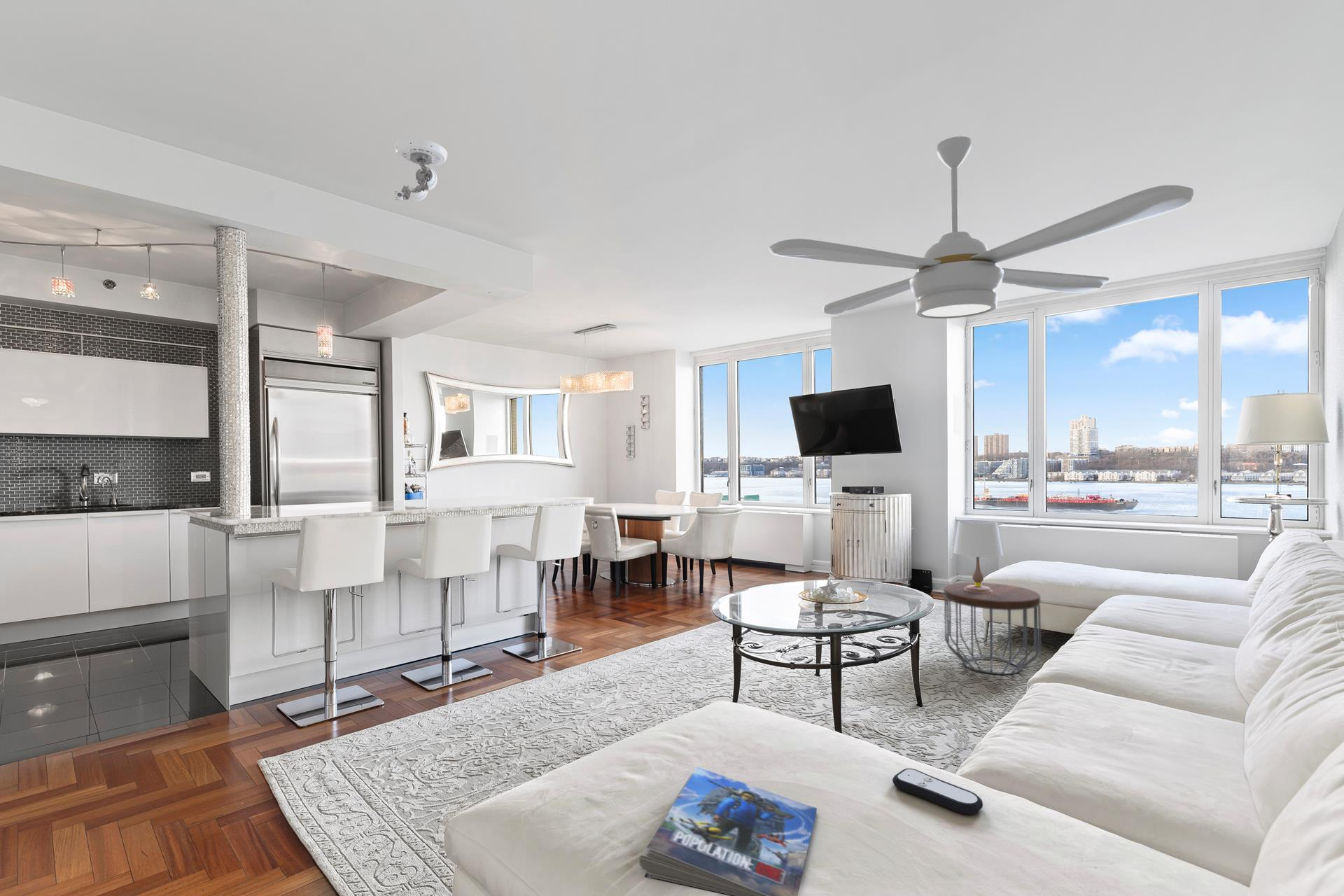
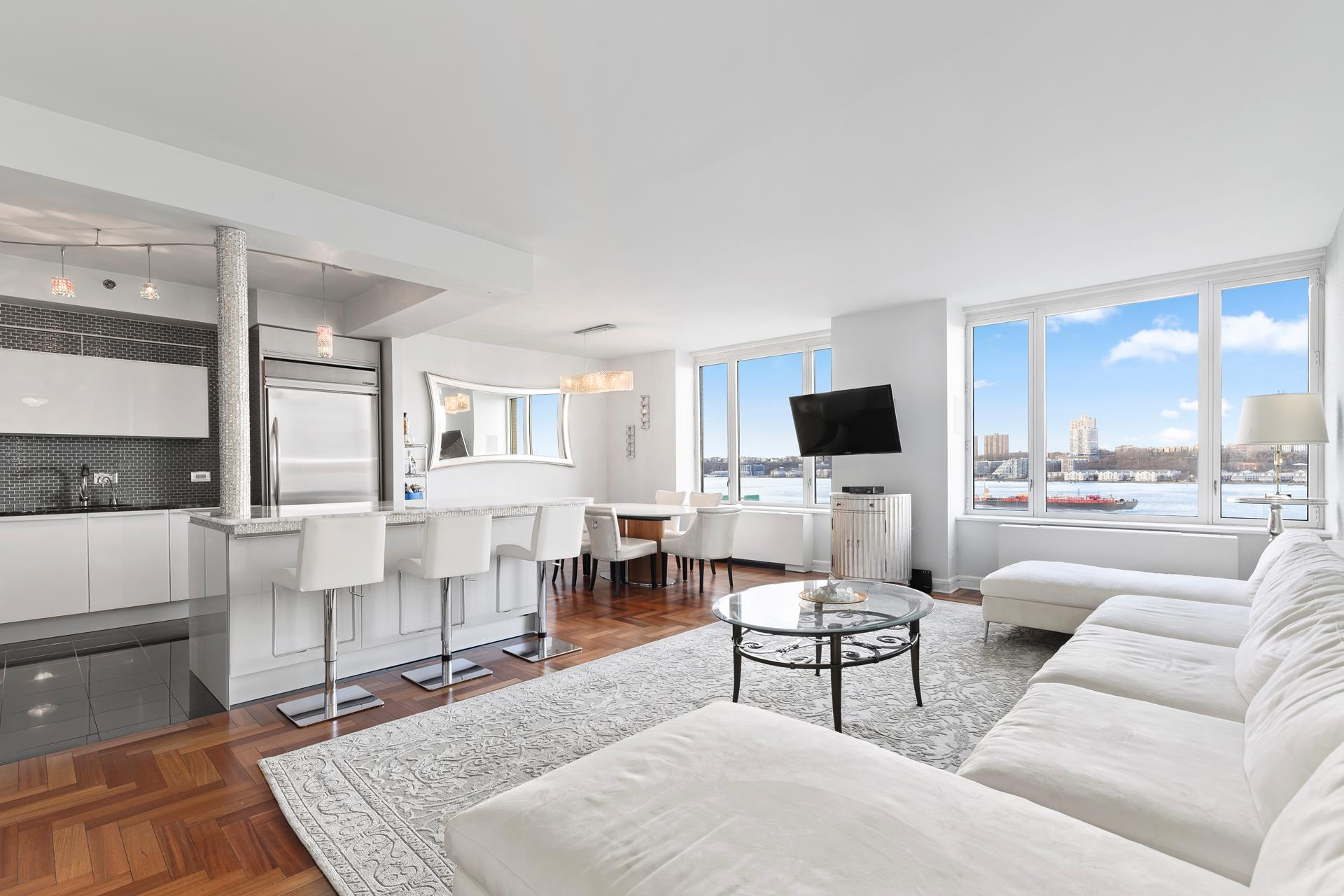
- security camera [393,137,448,202]
- side table [943,582,1042,675]
- magazine [638,766,818,896]
- remote control [892,768,984,816]
- ceiling fan [768,136,1194,319]
- table lamp [953,519,1004,594]
